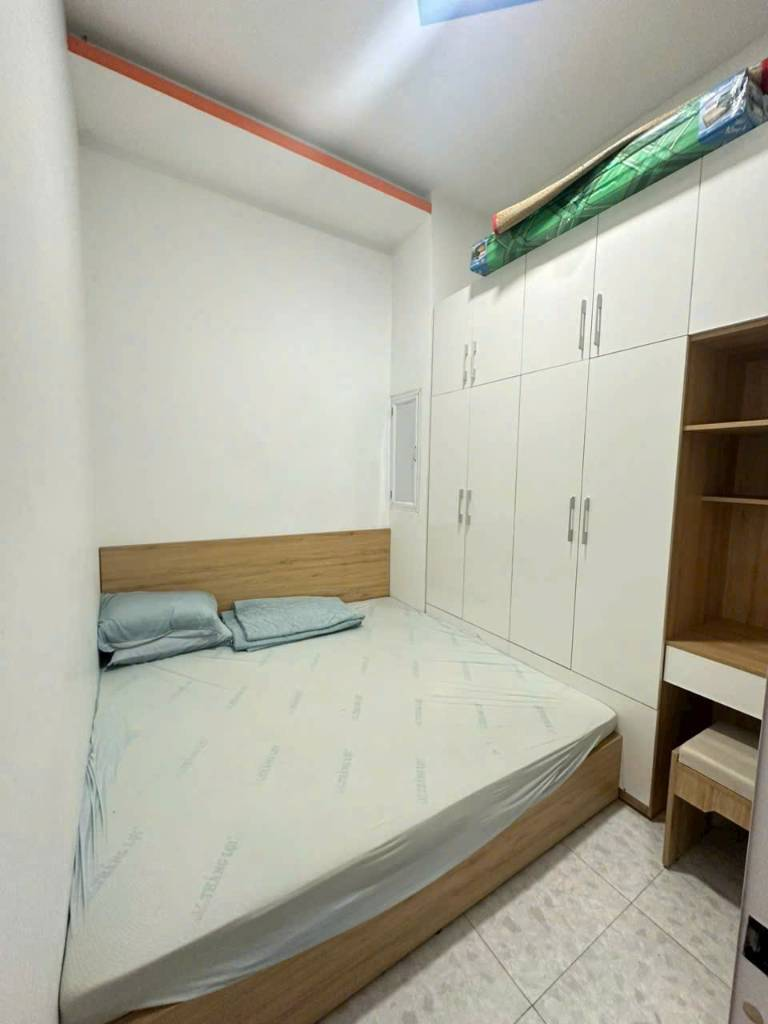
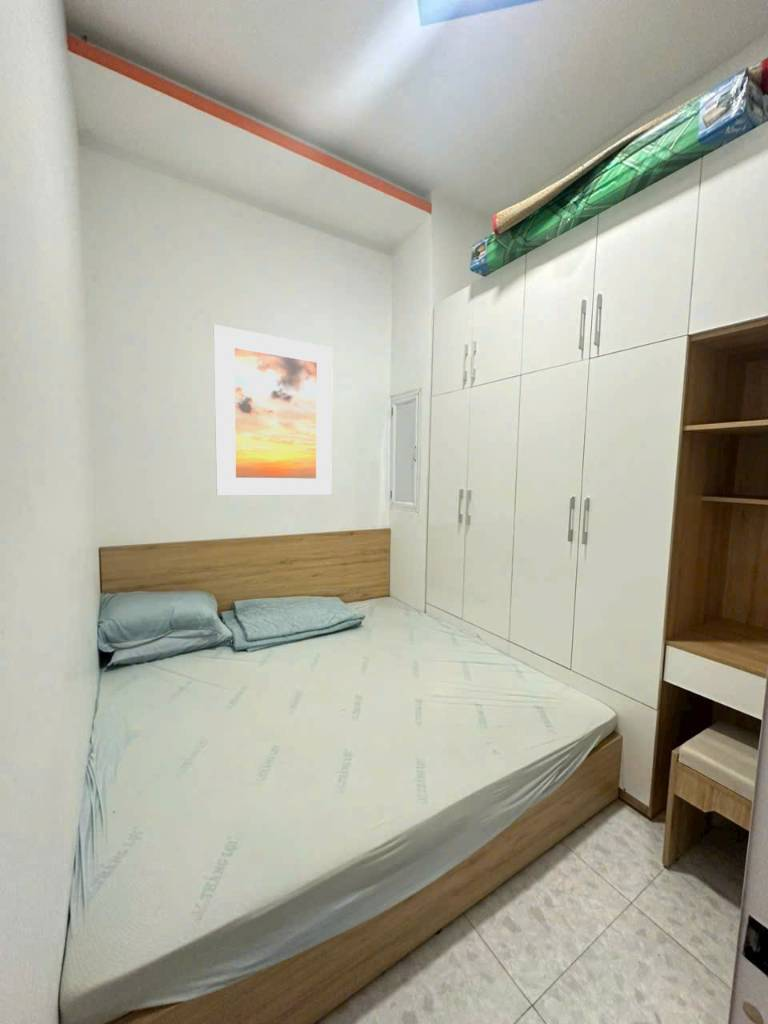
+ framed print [213,324,334,496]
